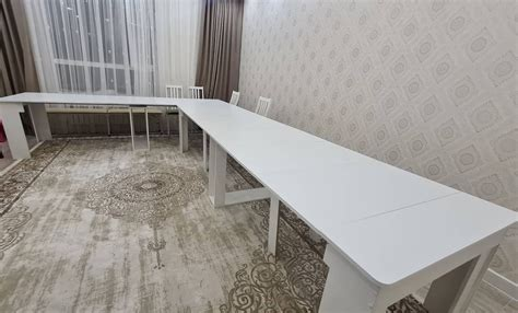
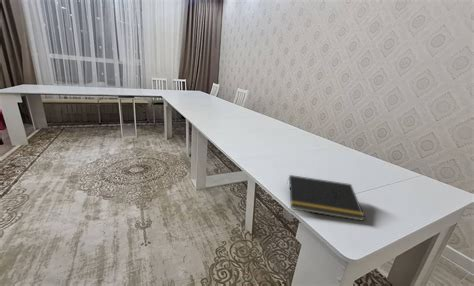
+ notepad [285,174,366,222]
